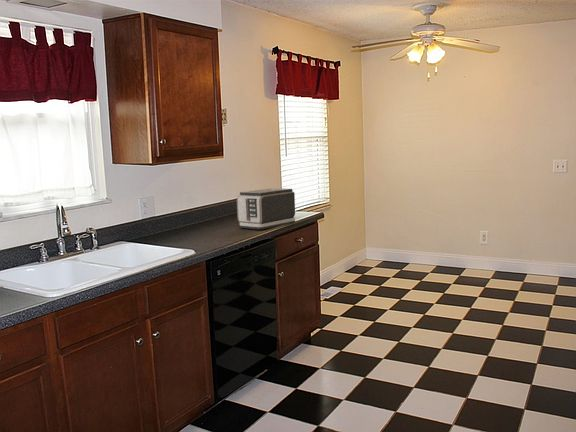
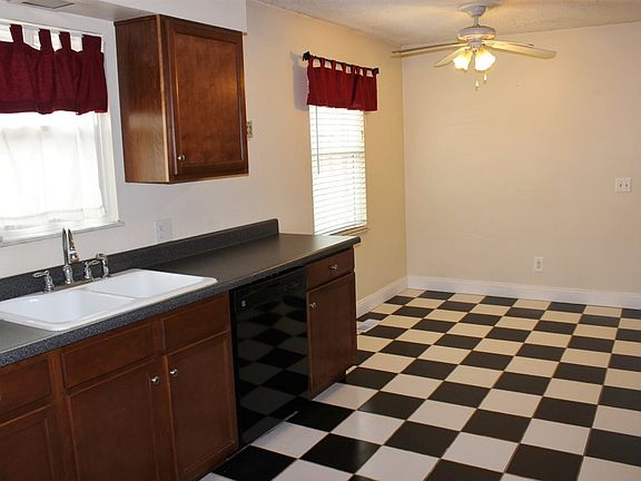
- toaster [236,187,296,230]
